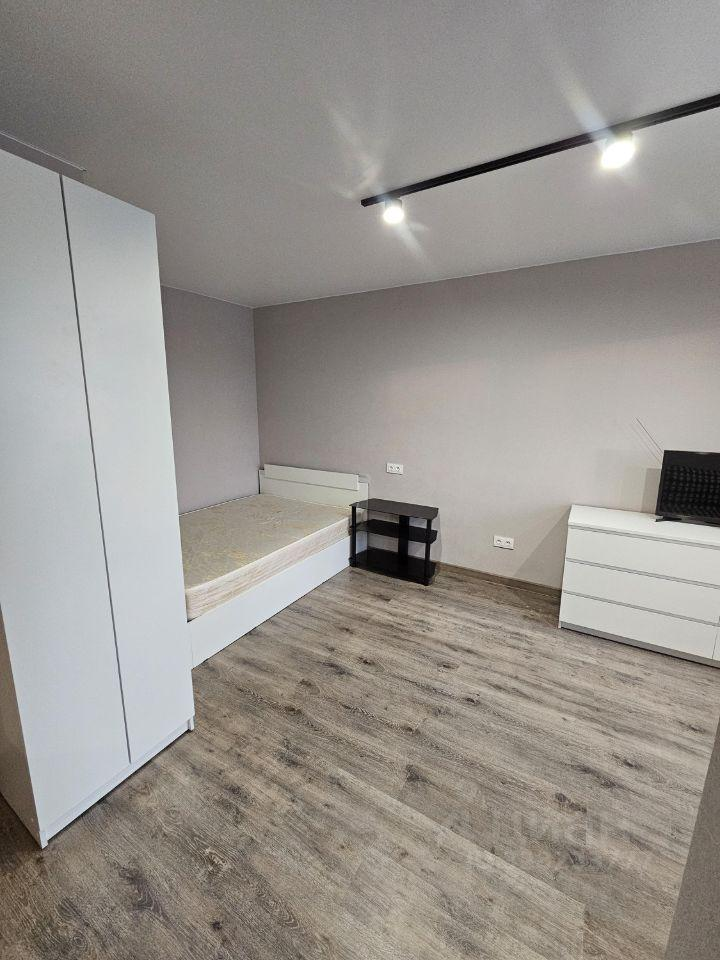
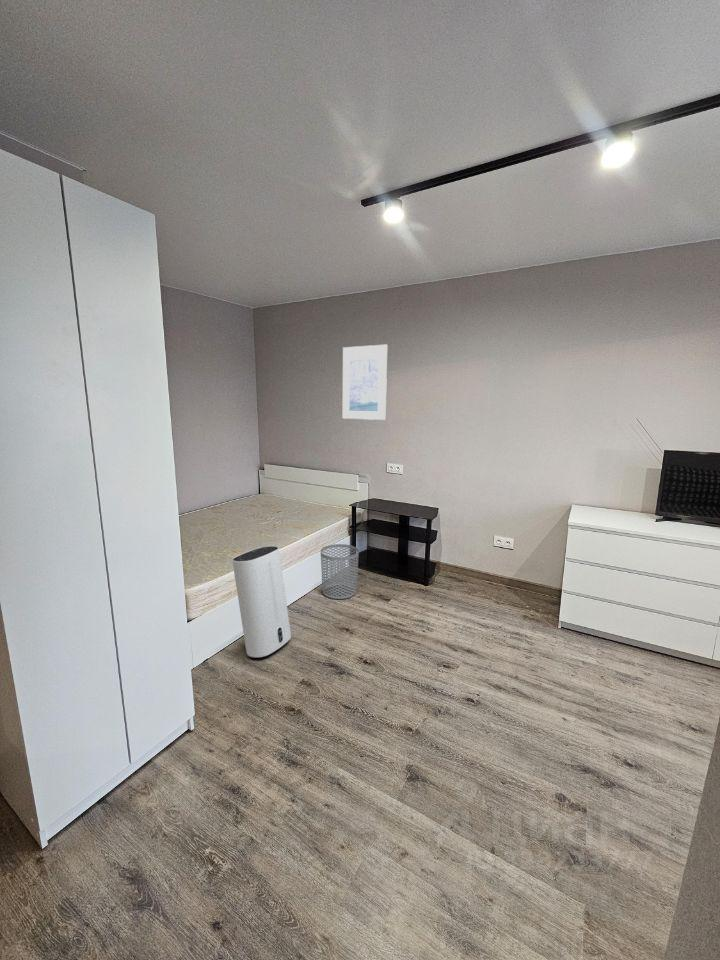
+ air purifier [231,545,292,658]
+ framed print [342,344,388,421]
+ waste bin [320,543,360,600]
